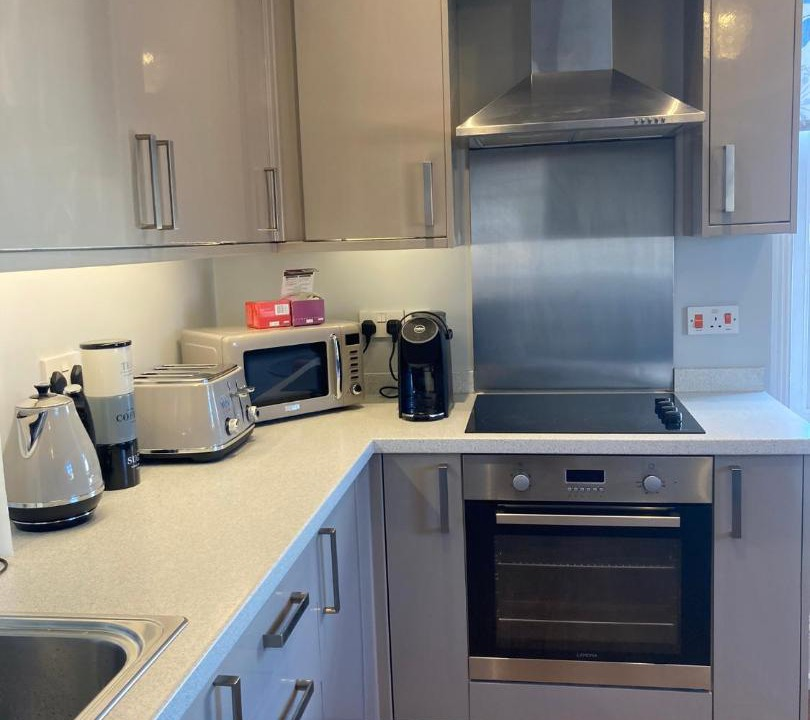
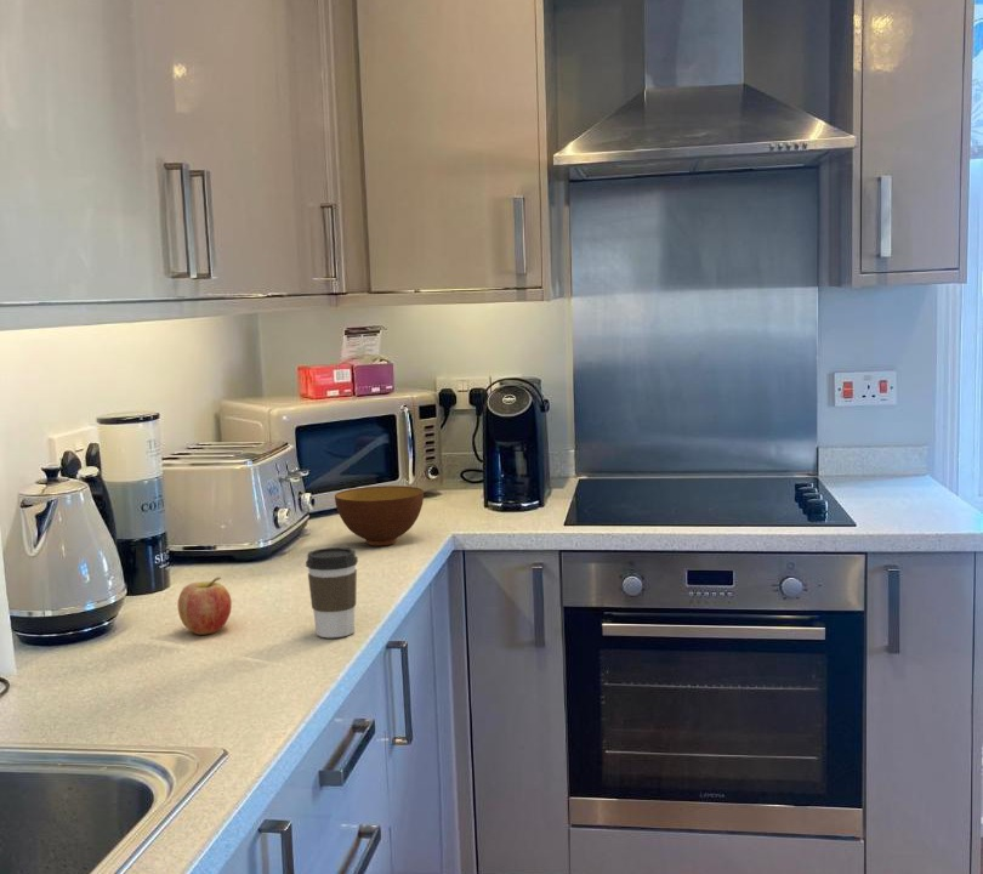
+ bowl [334,484,425,546]
+ coffee cup [305,546,359,639]
+ fruit [177,575,233,636]
